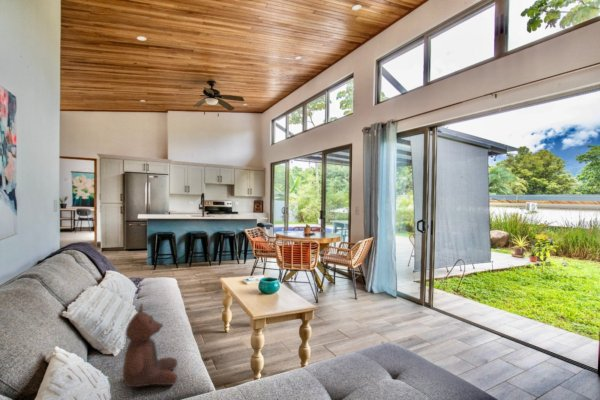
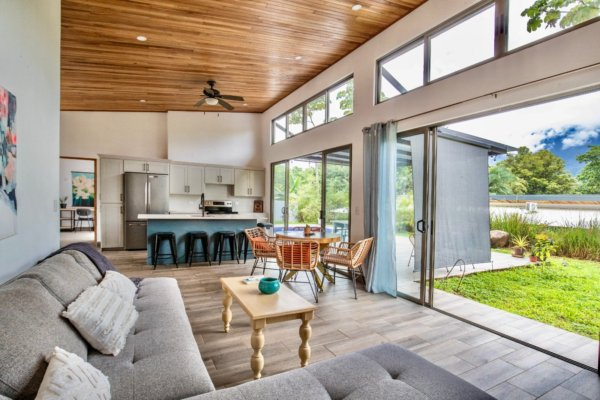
- stuffed bear [122,302,179,388]
